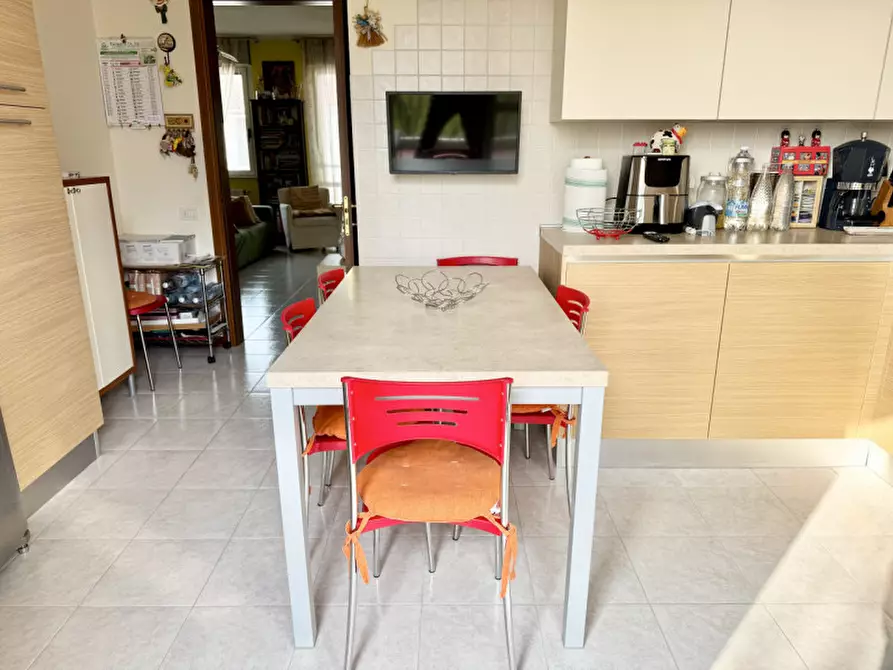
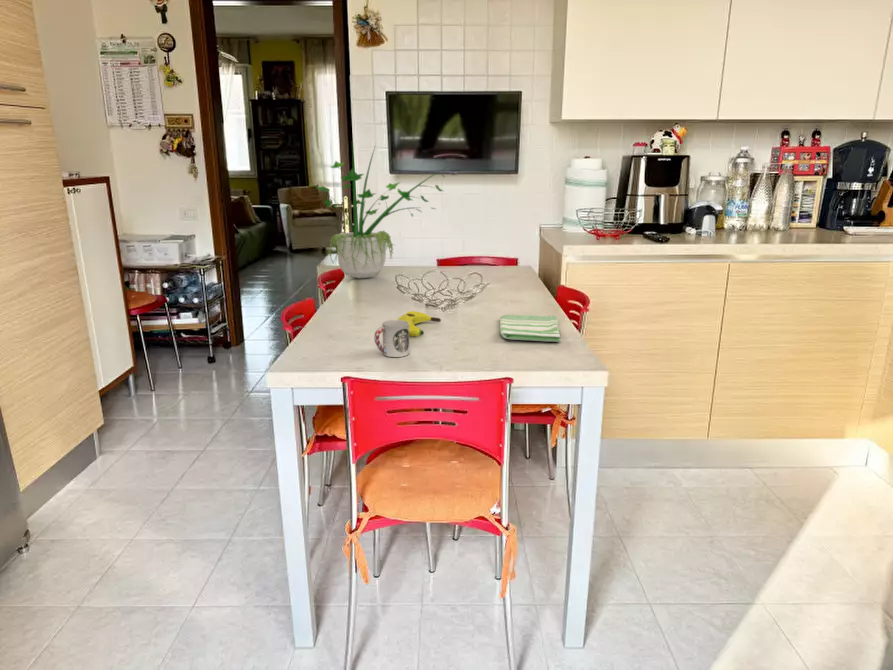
+ dish towel [499,314,561,343]
+ banana [397,310,442,337]
+ potted plant [310,142,449,280]
+ cup [373,319,410,358]
